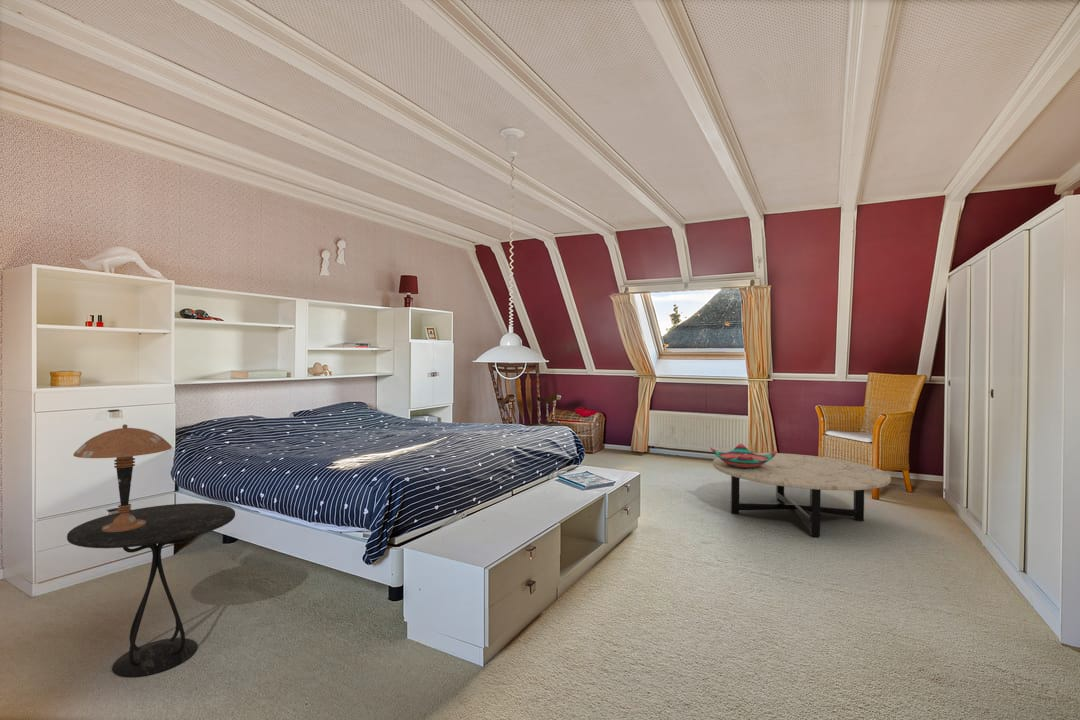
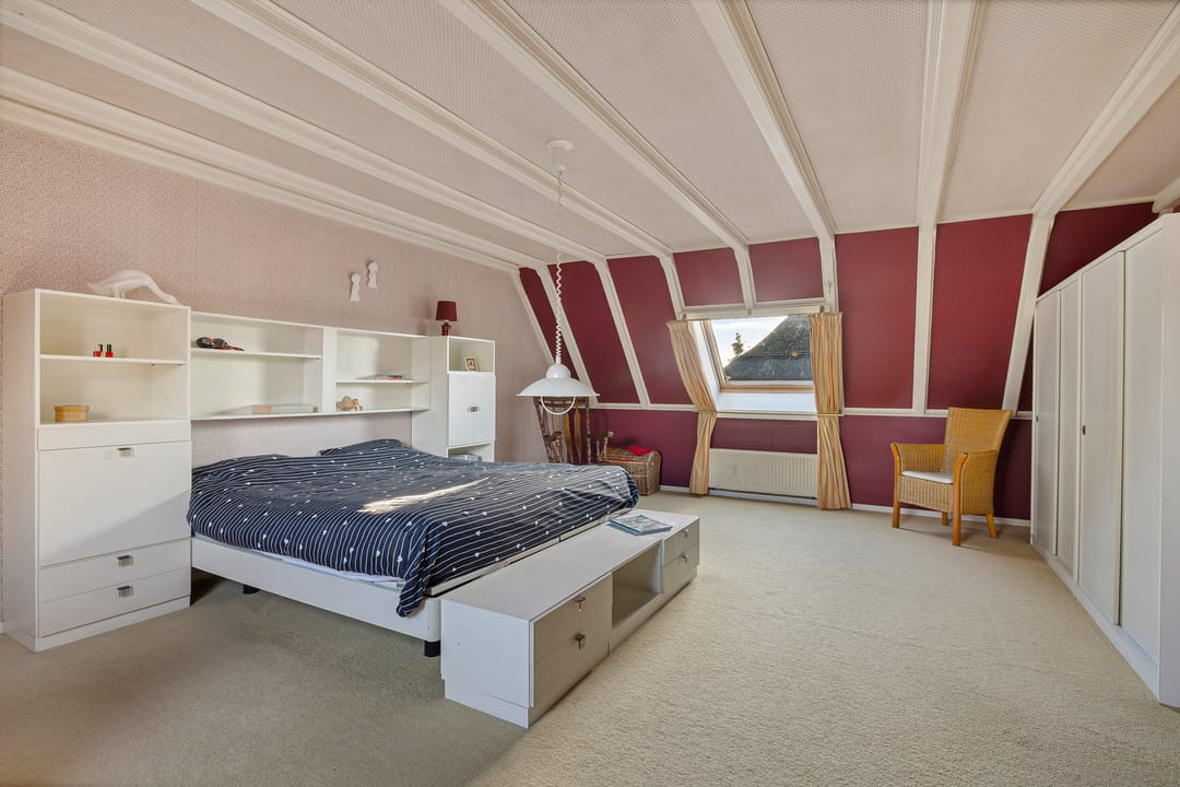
- coffee table [712,452,892,537]
- decorative bowl [709,443,778,469]
- side table [66,502,236,678]
- table lamp [73,423,173,532]
